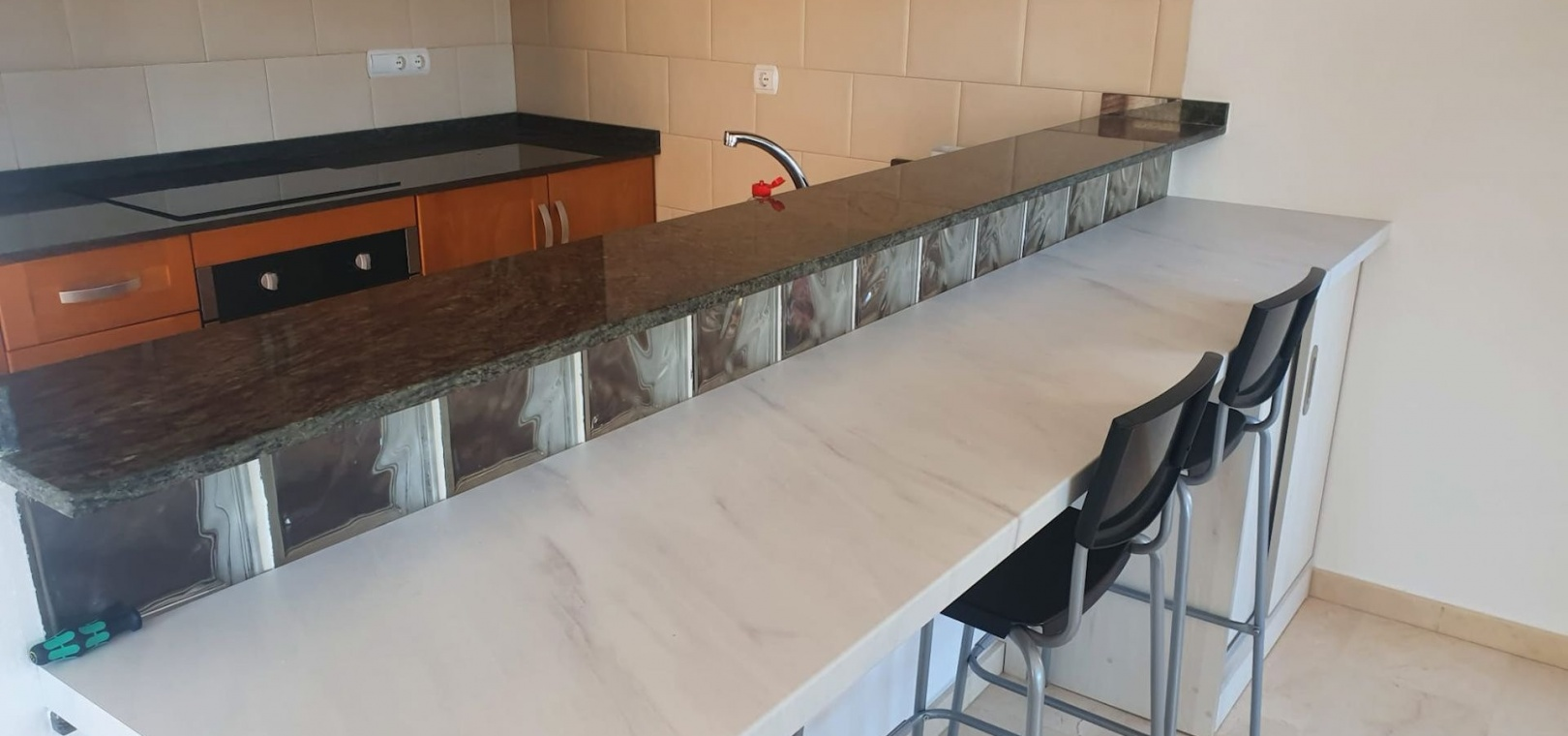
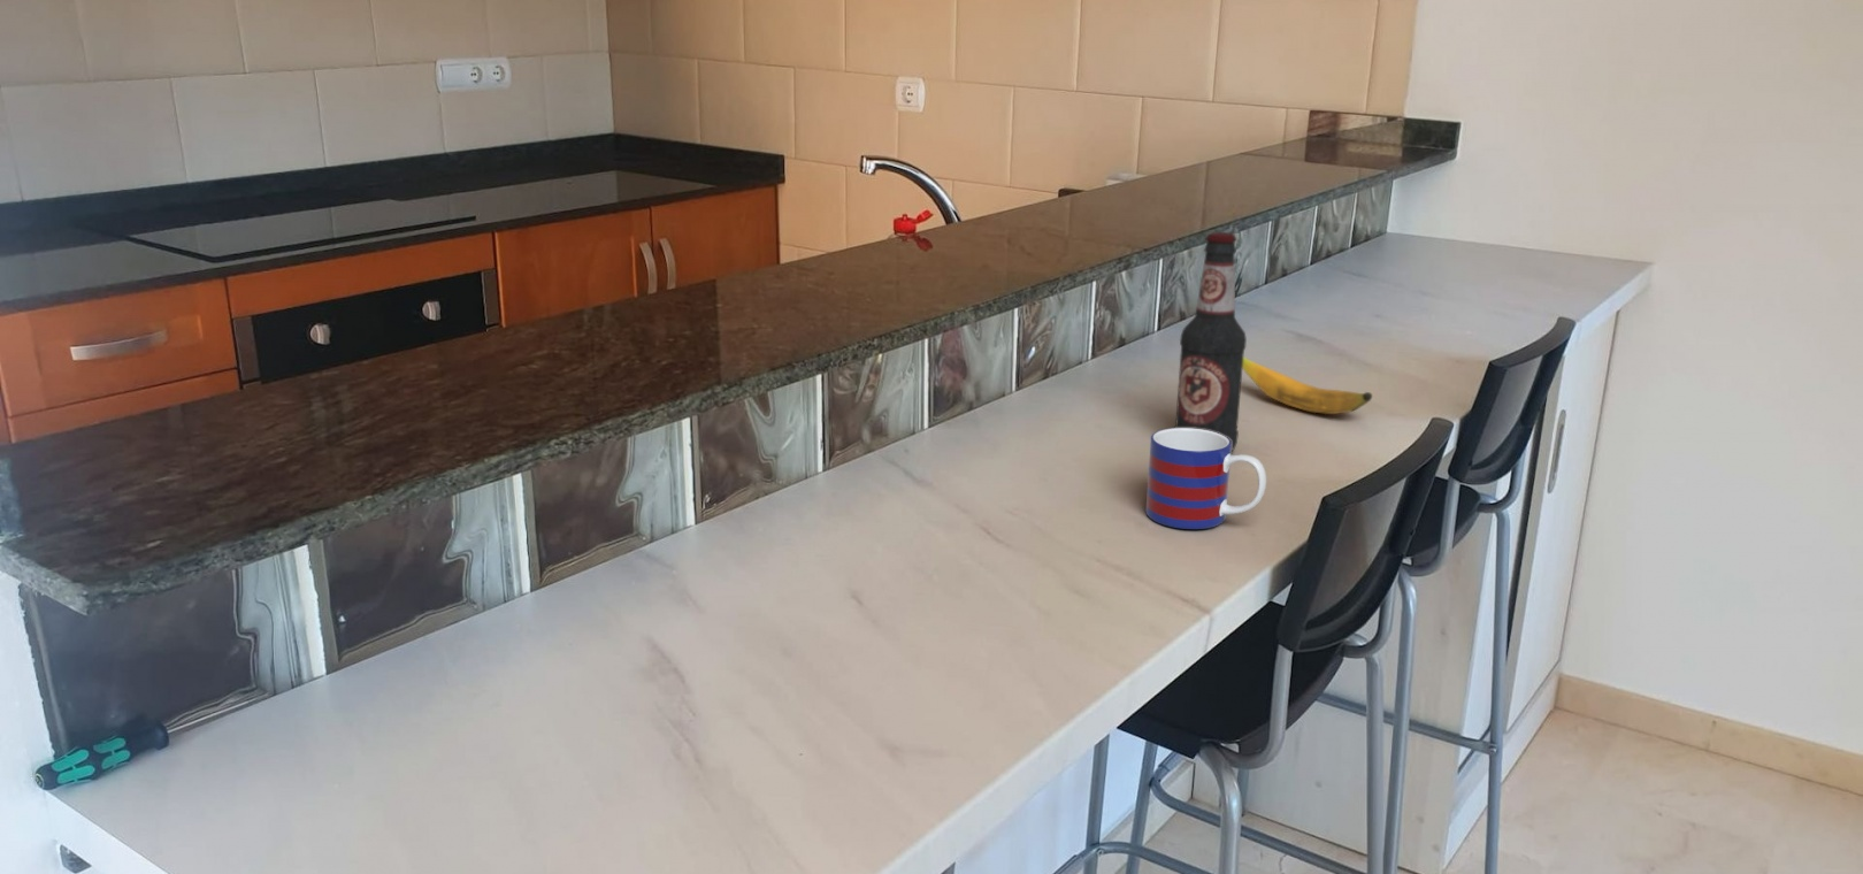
+ banana [1242,355,1373,416]
+ mug [1145,426,1268,530]
+ bottle [1173,232,1248,452]
